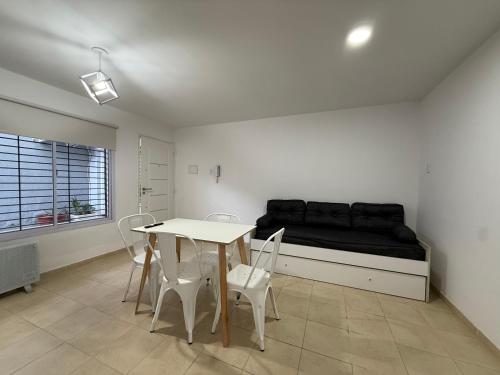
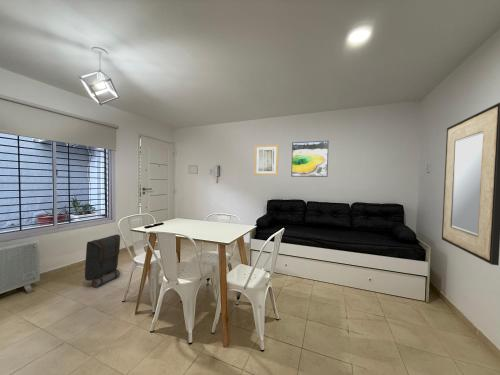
+ home mirror [441,101,500,266]
+ wall art [253,144,280,176]
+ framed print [290,140,330,178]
+ shoulder bag [84,233,121,288]
